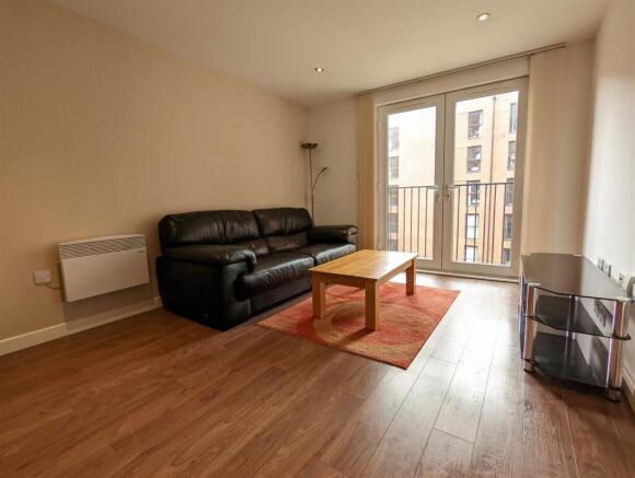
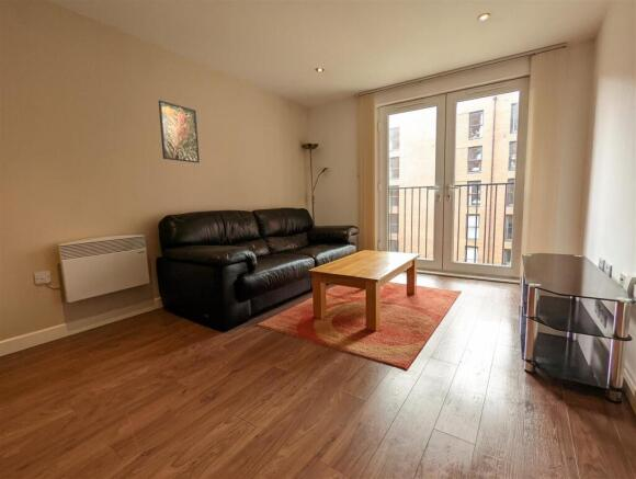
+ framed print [158,99,201,164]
